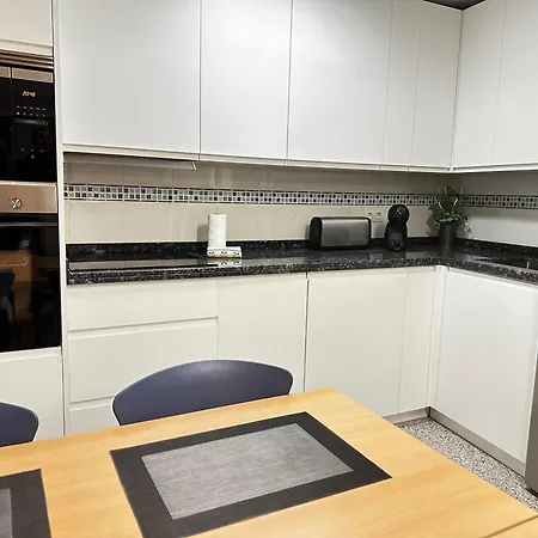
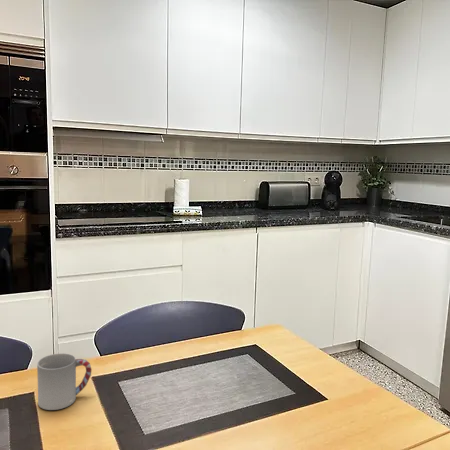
+ cup [36,353,93,411]
